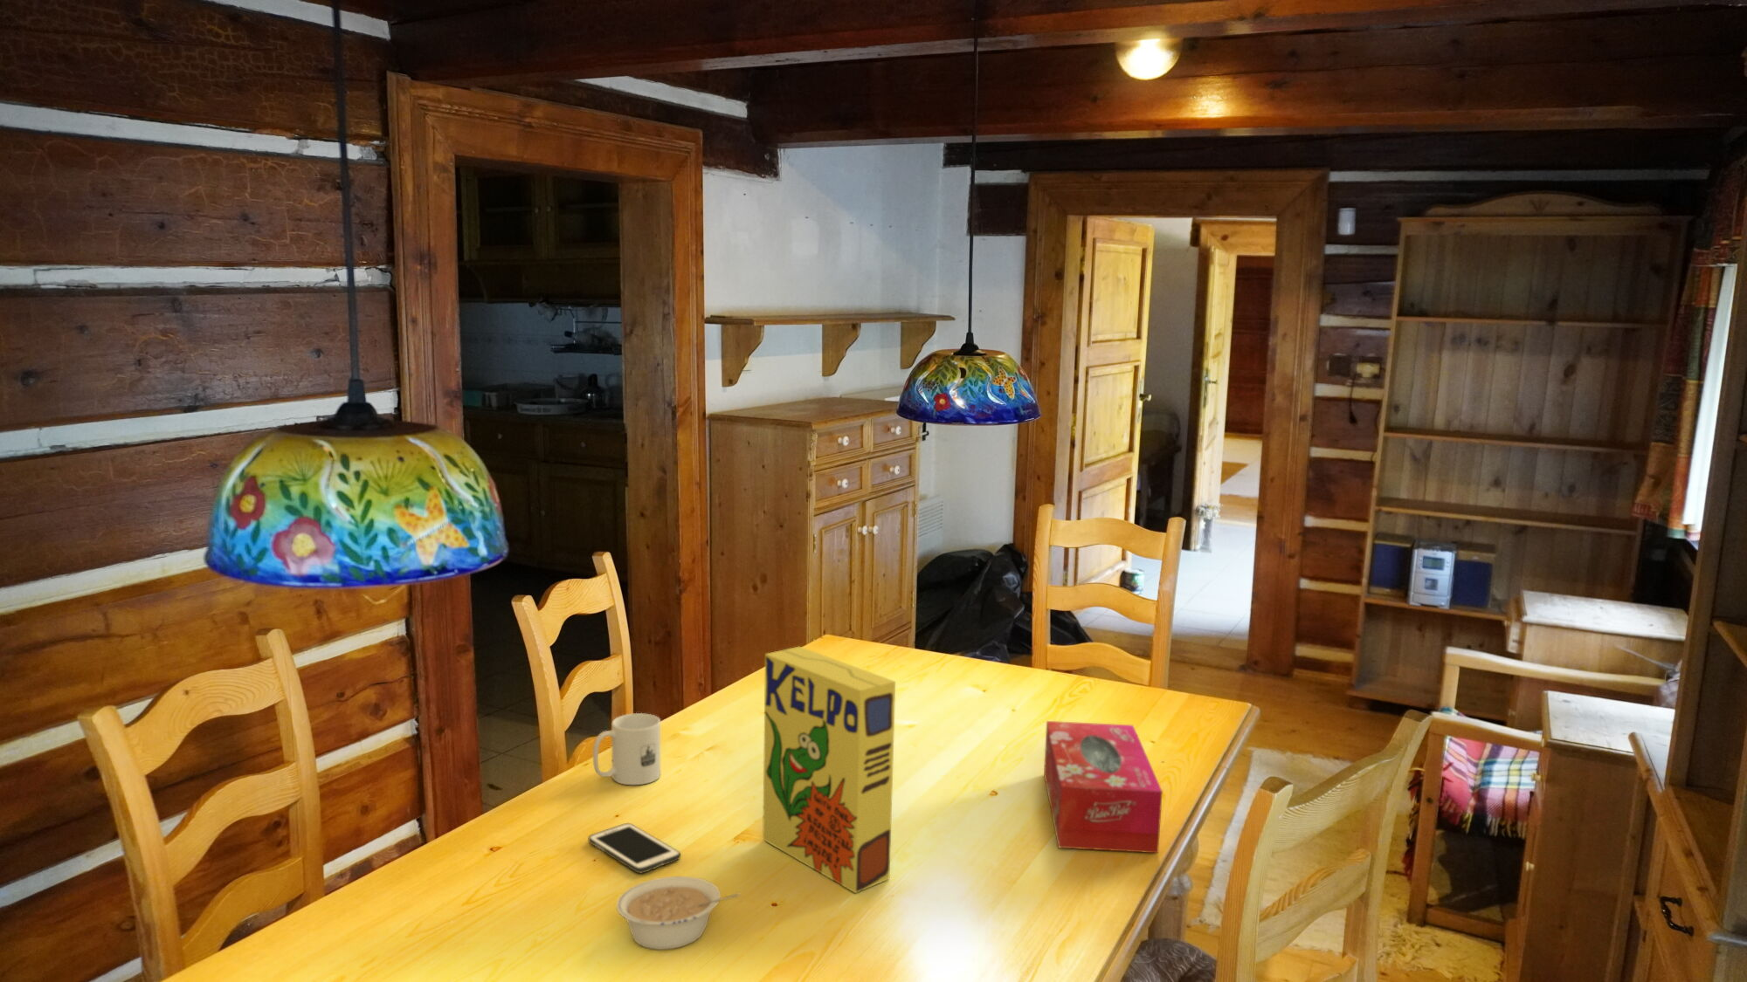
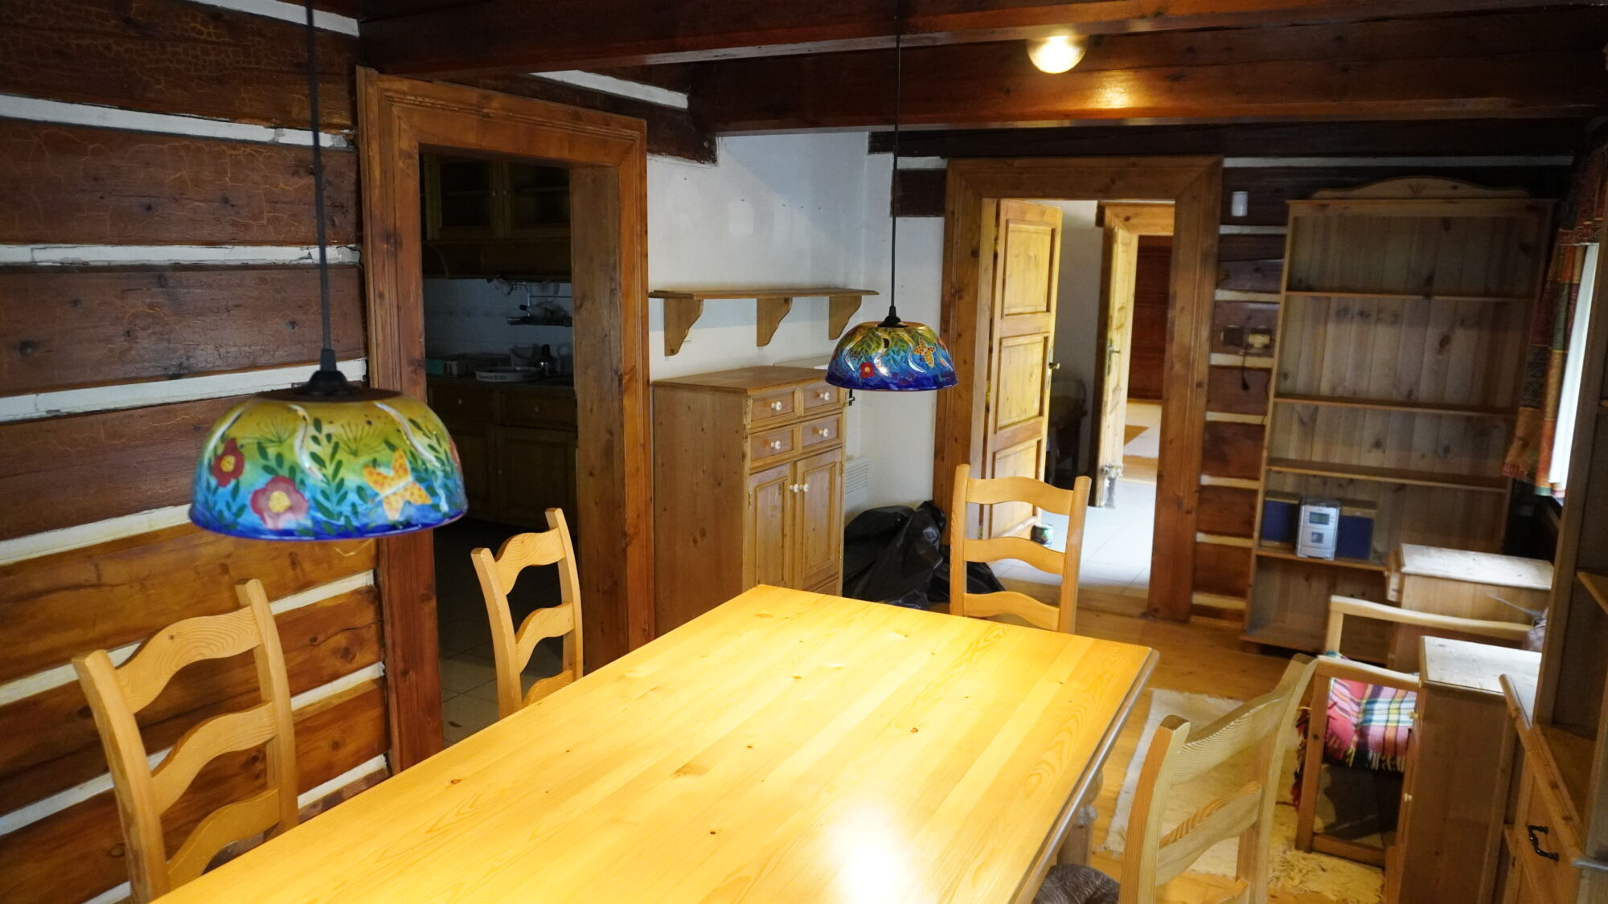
- tissue box [1043,721,1164,854]
- cereal box [762,646,896,893]
- mug [593,712,661,785]
- legume [616,875,742,951]
- cell phone [587,823,682,874]
